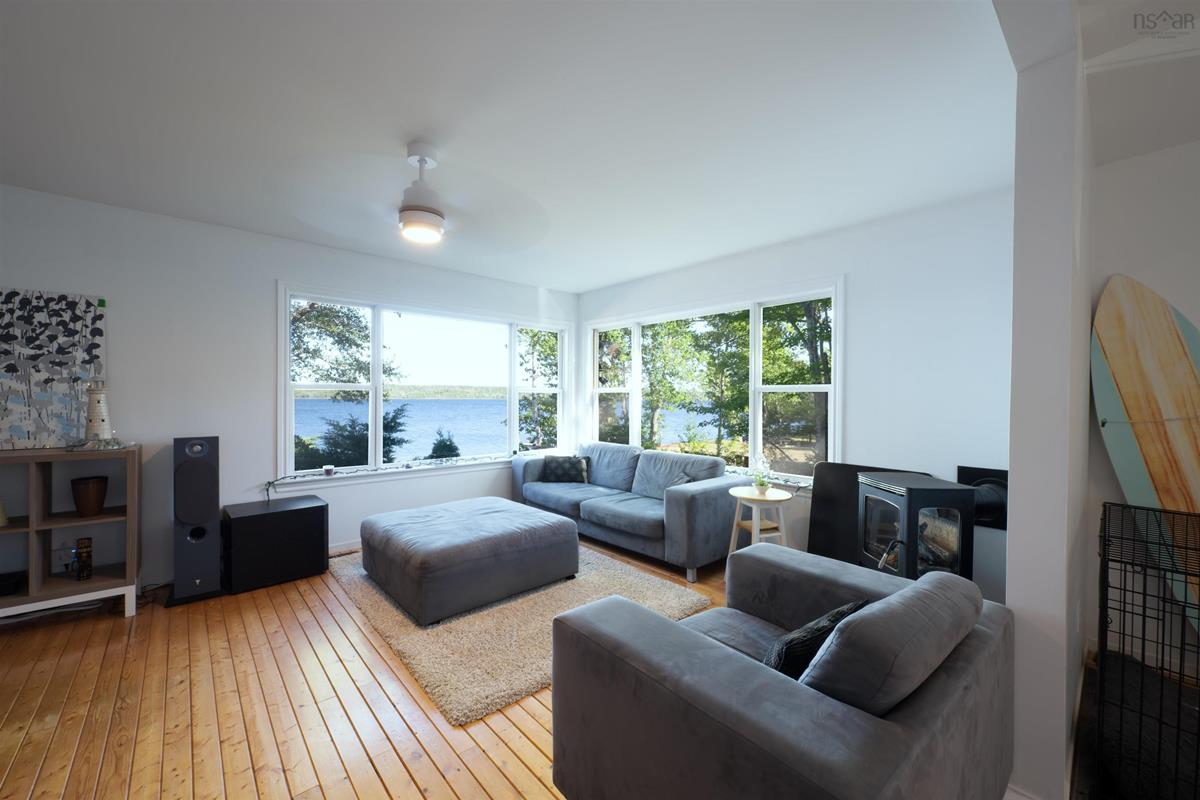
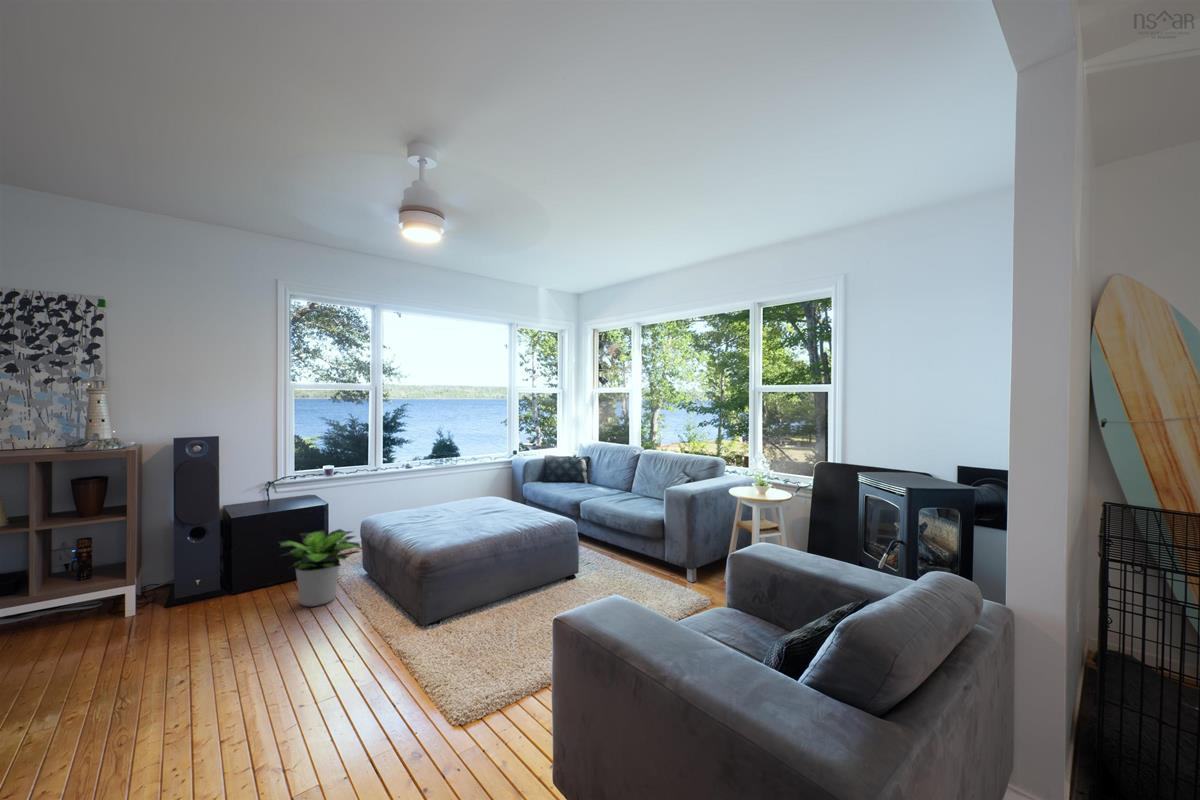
+ potted plant [277,528,366,607]
